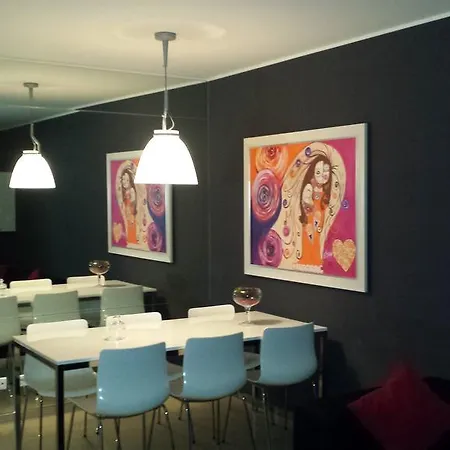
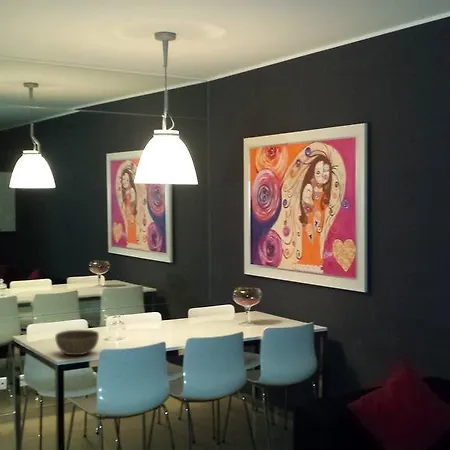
+ bowl [54,329,100,356]
